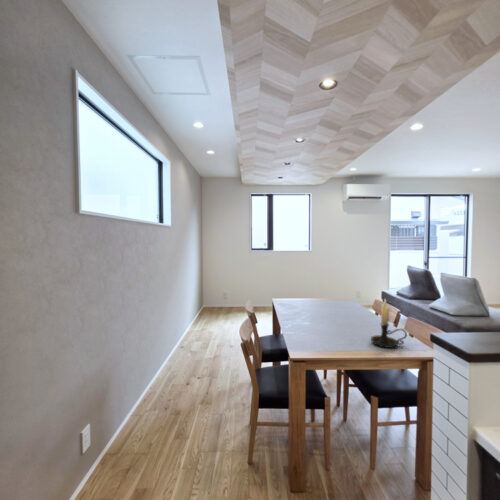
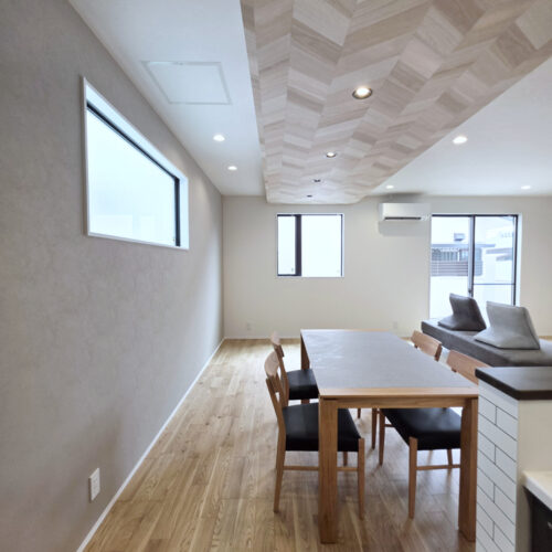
- candle holder [370,297,408,349]
